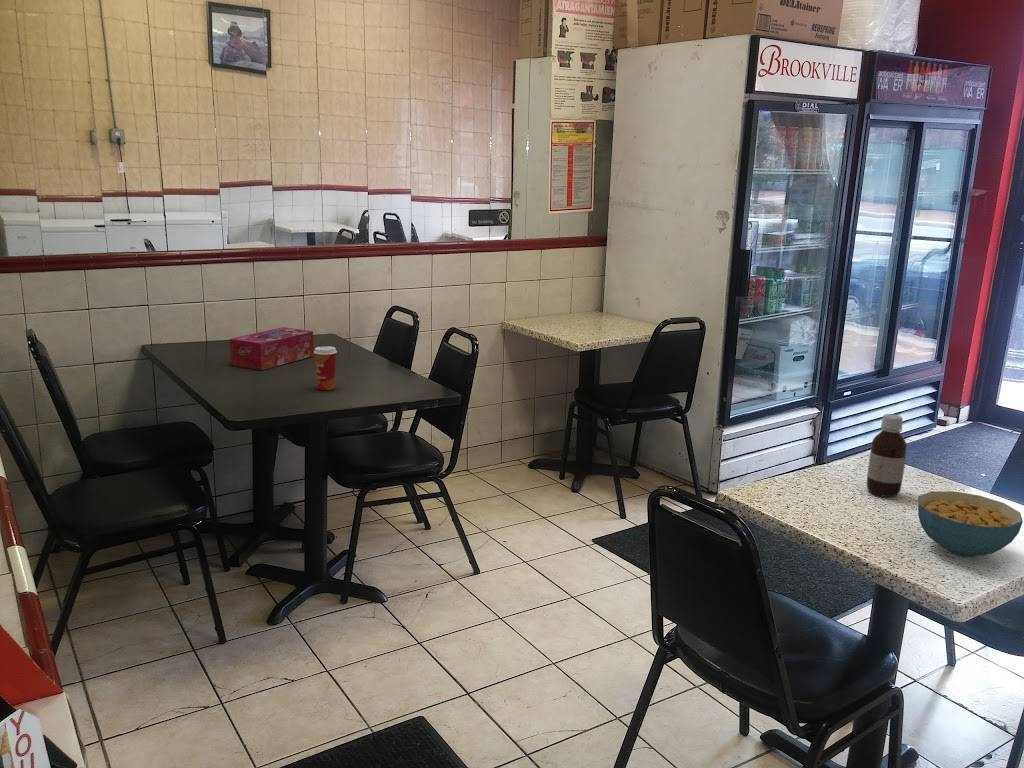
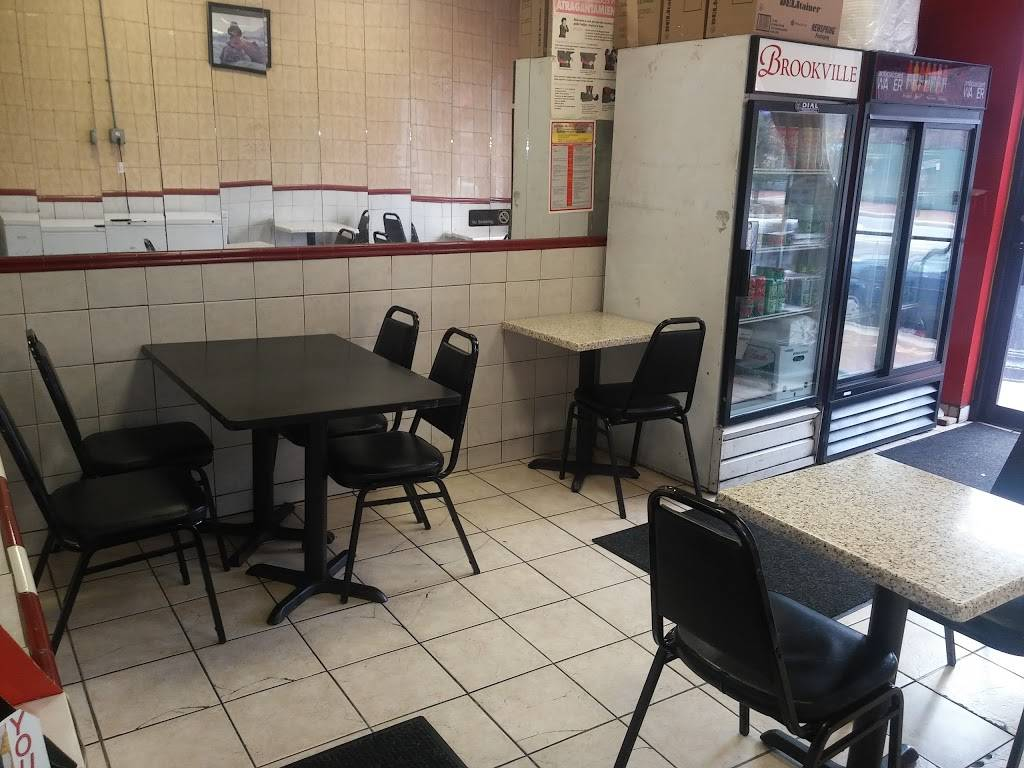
- cereal bowl [917,490,1024,558]
- bottle [866,413,908,498]
- paper cup [314,345,338,391]
- tissue box [228,326,315,371]
